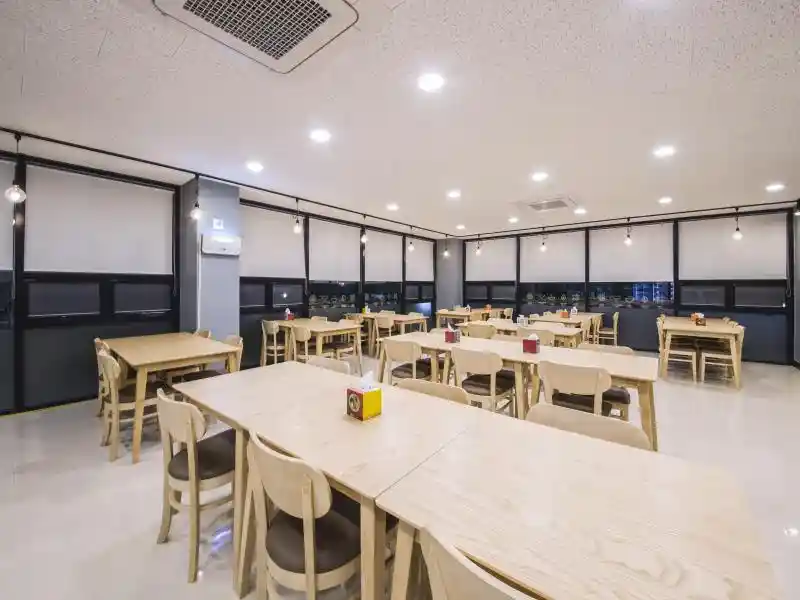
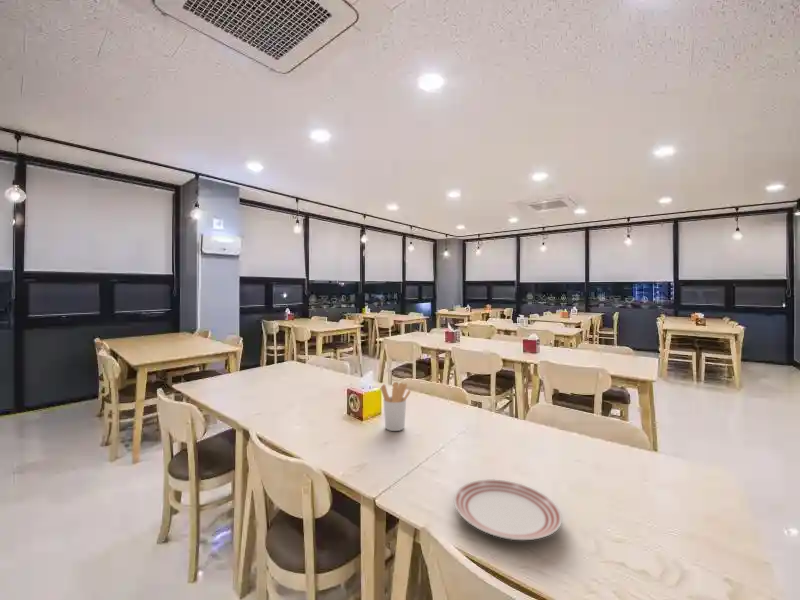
+ dinner plate [453,478,563,541]
+ utensil holder [380,381,412,432]
